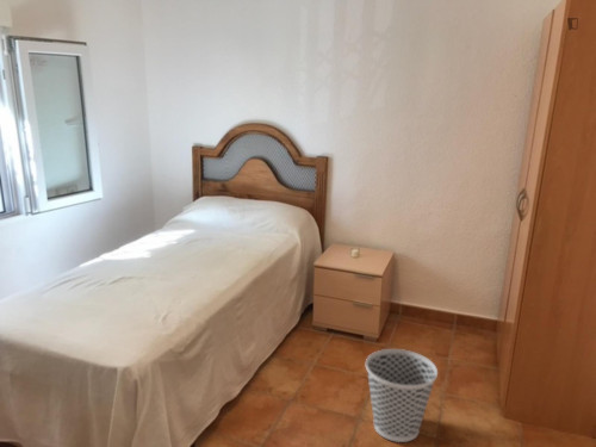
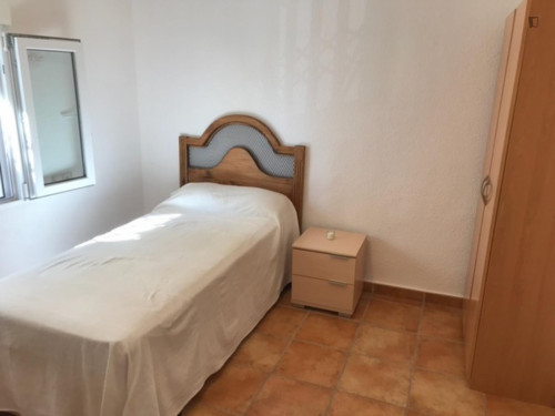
- wastebasket [365,348,439,443]
